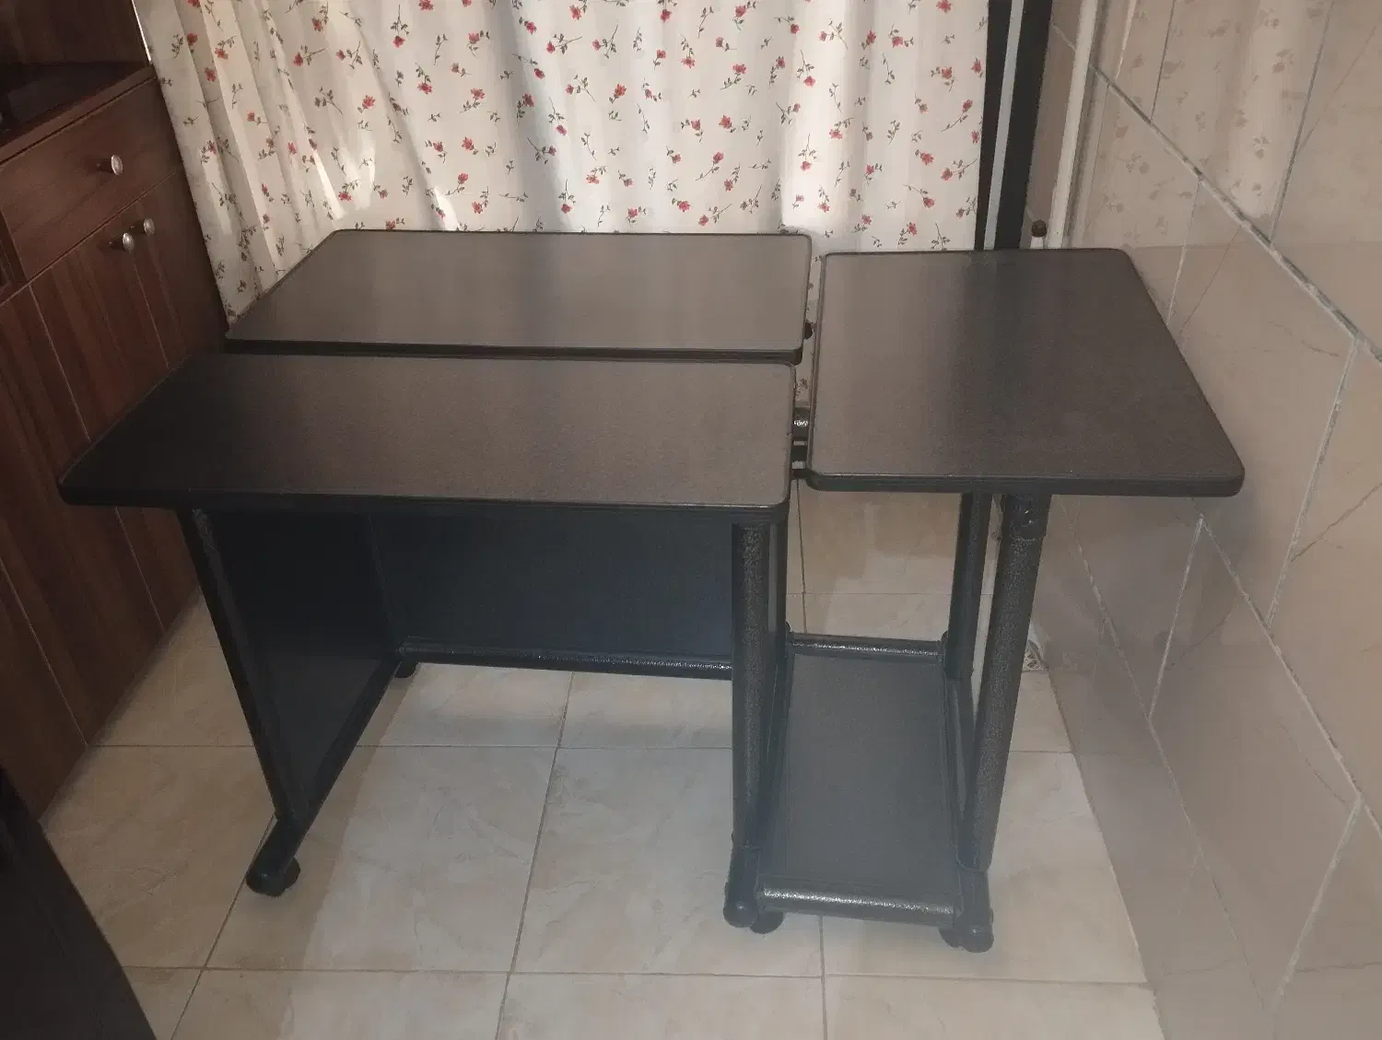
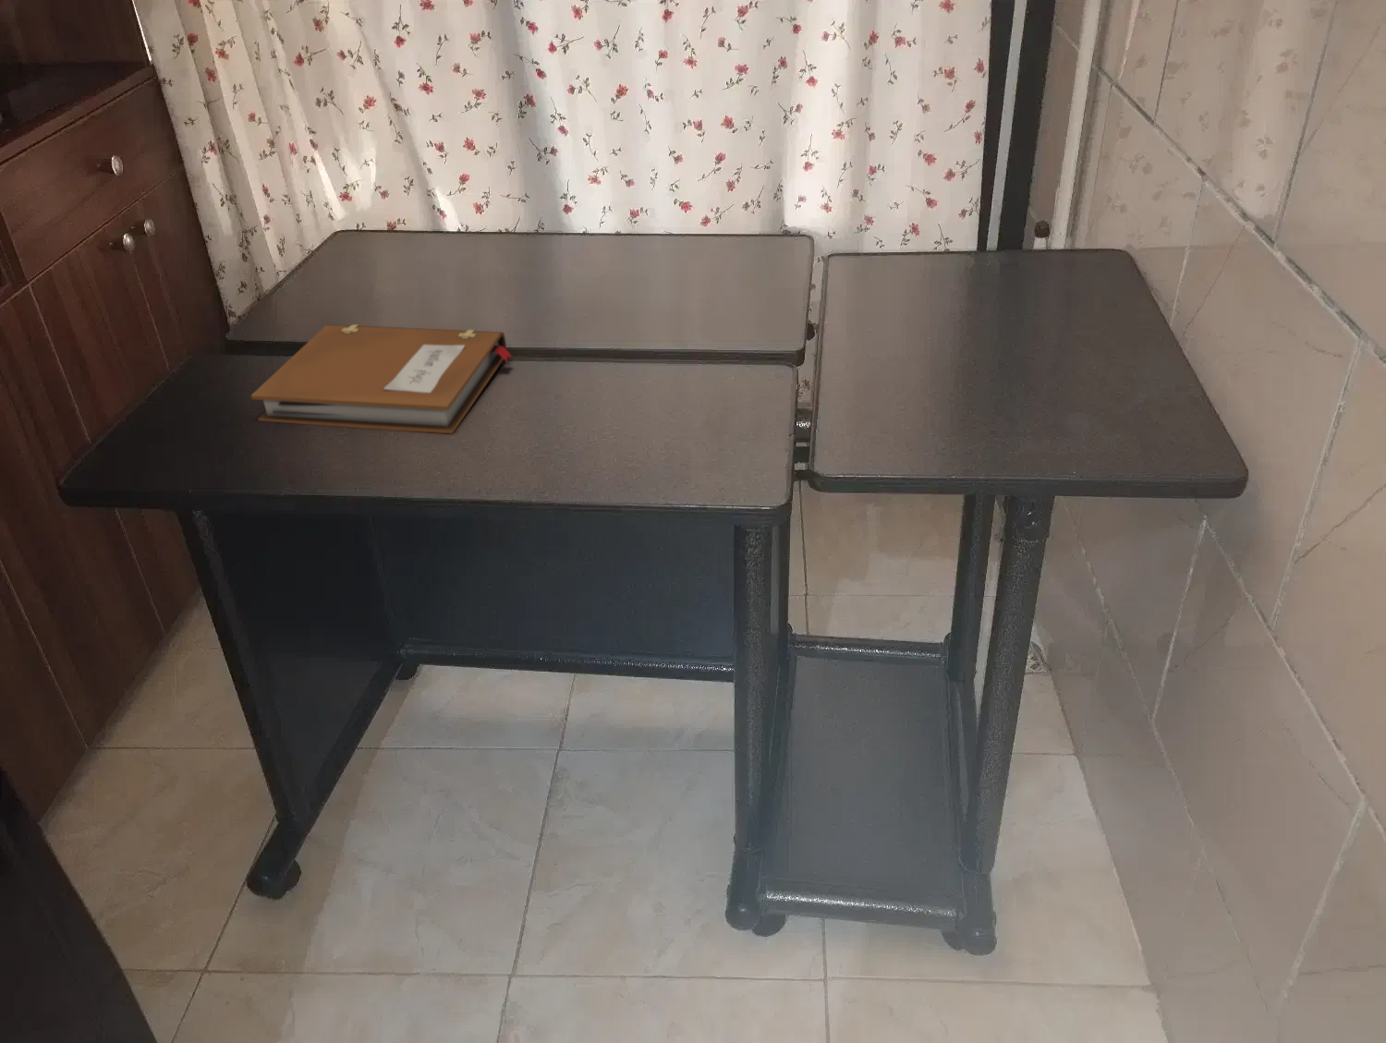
+ notebook [250,323,513,434]
